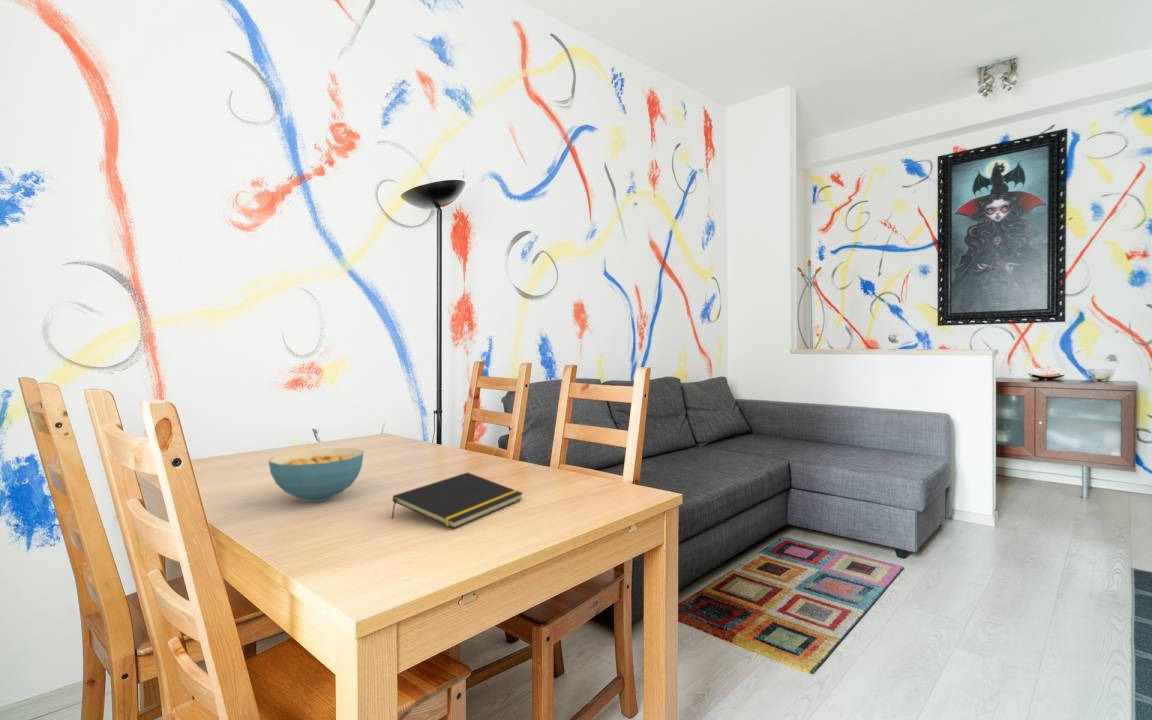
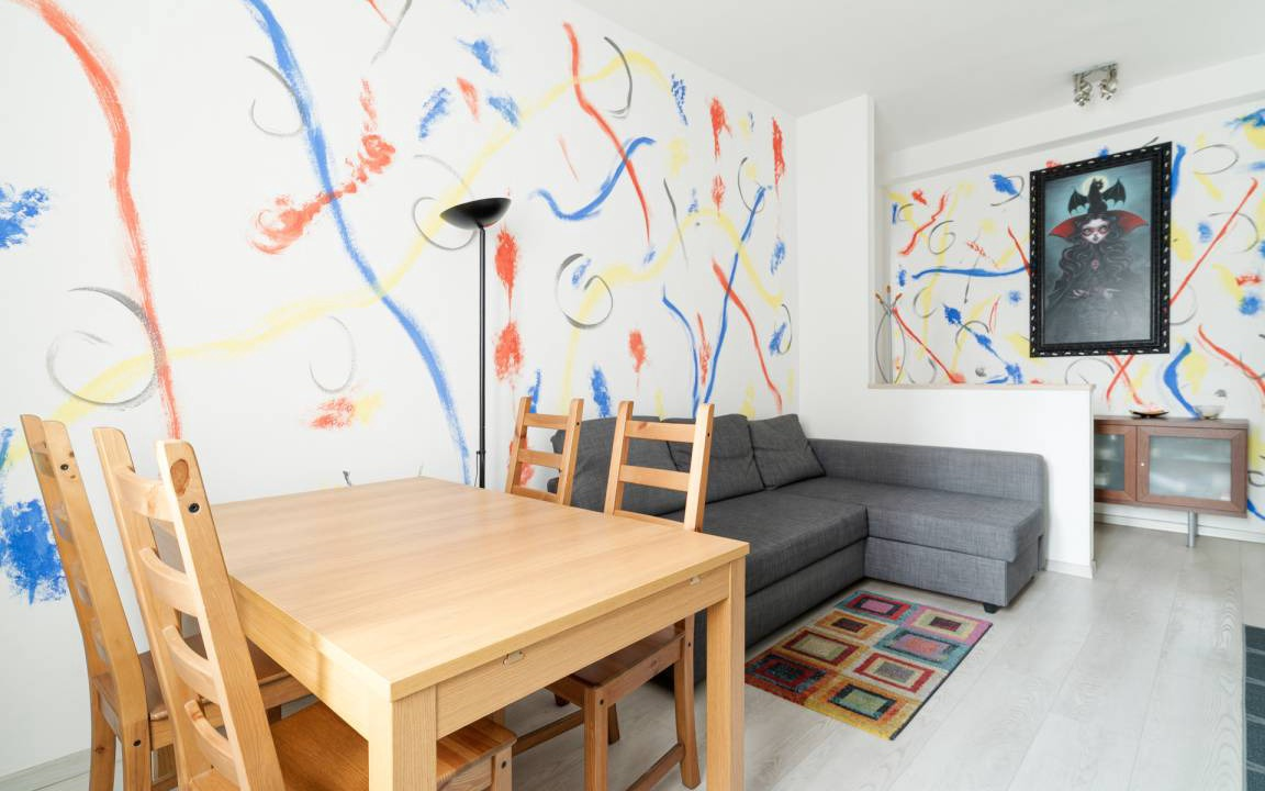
- notepad [391,471,524,529]
- cereal bowl [268,447,365,503]
